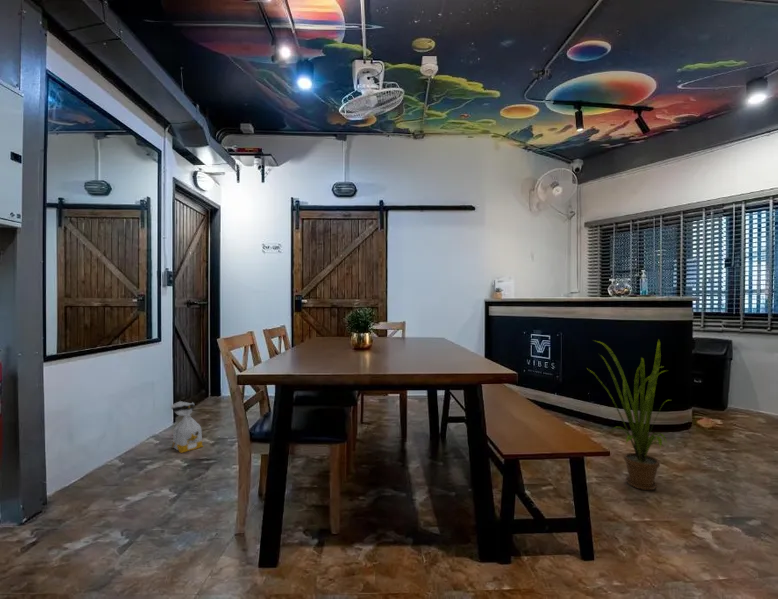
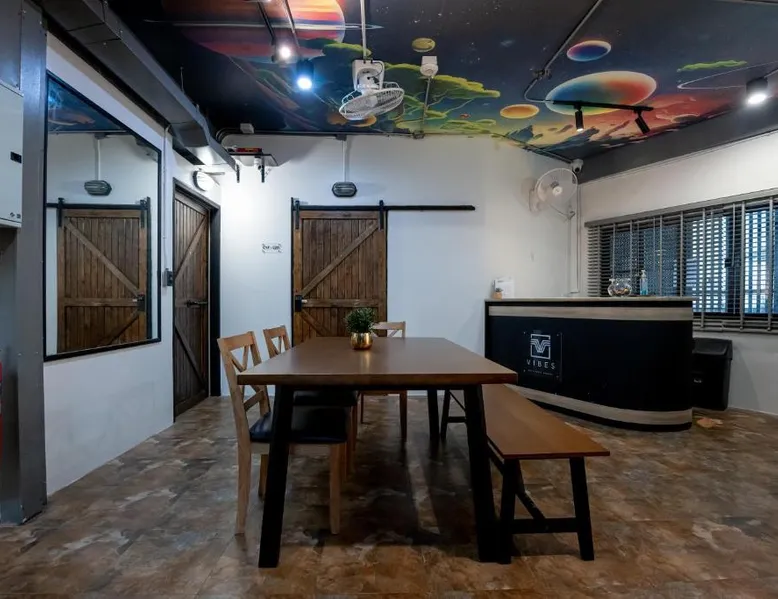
- bag [170,400,204,454]
- house plant [587,338,671,491]
